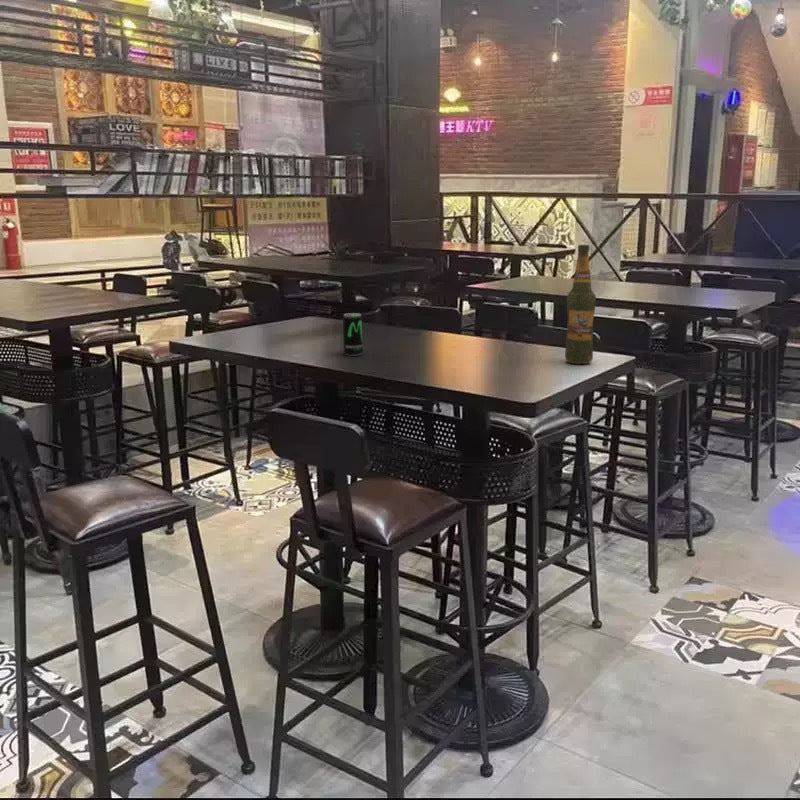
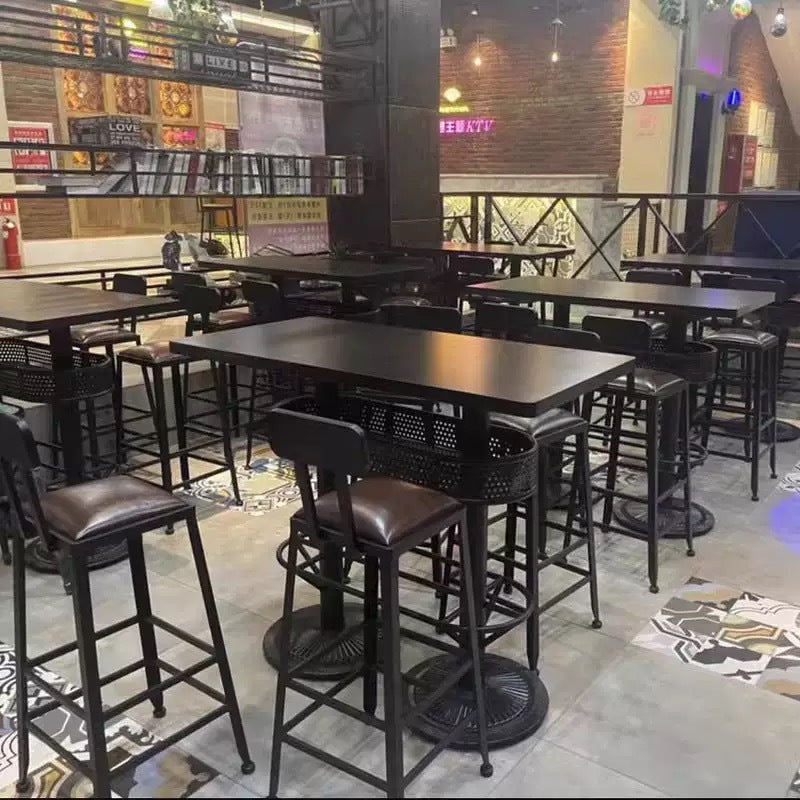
- beer bottle [564,244,597,365]
- beverage can [342,312,364,357]
